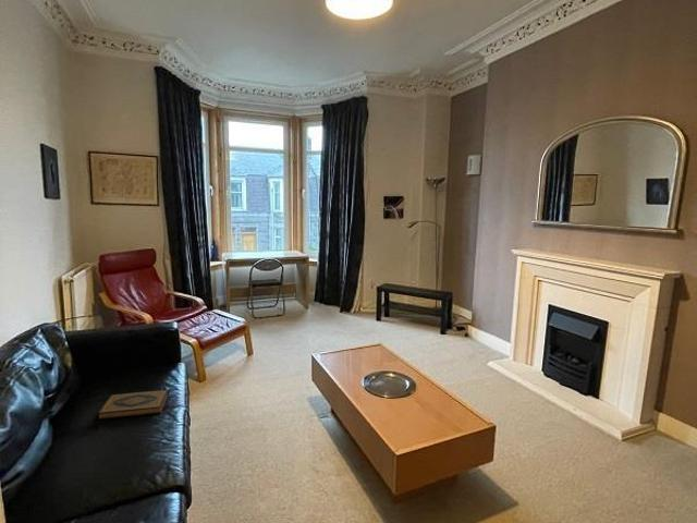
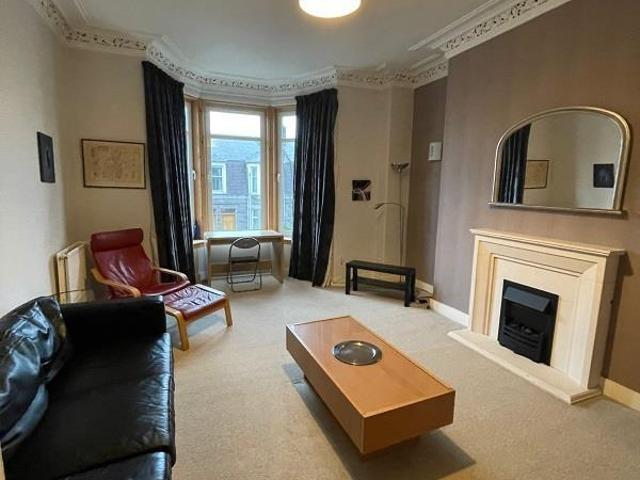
- hardback book [96,389,170,421]
